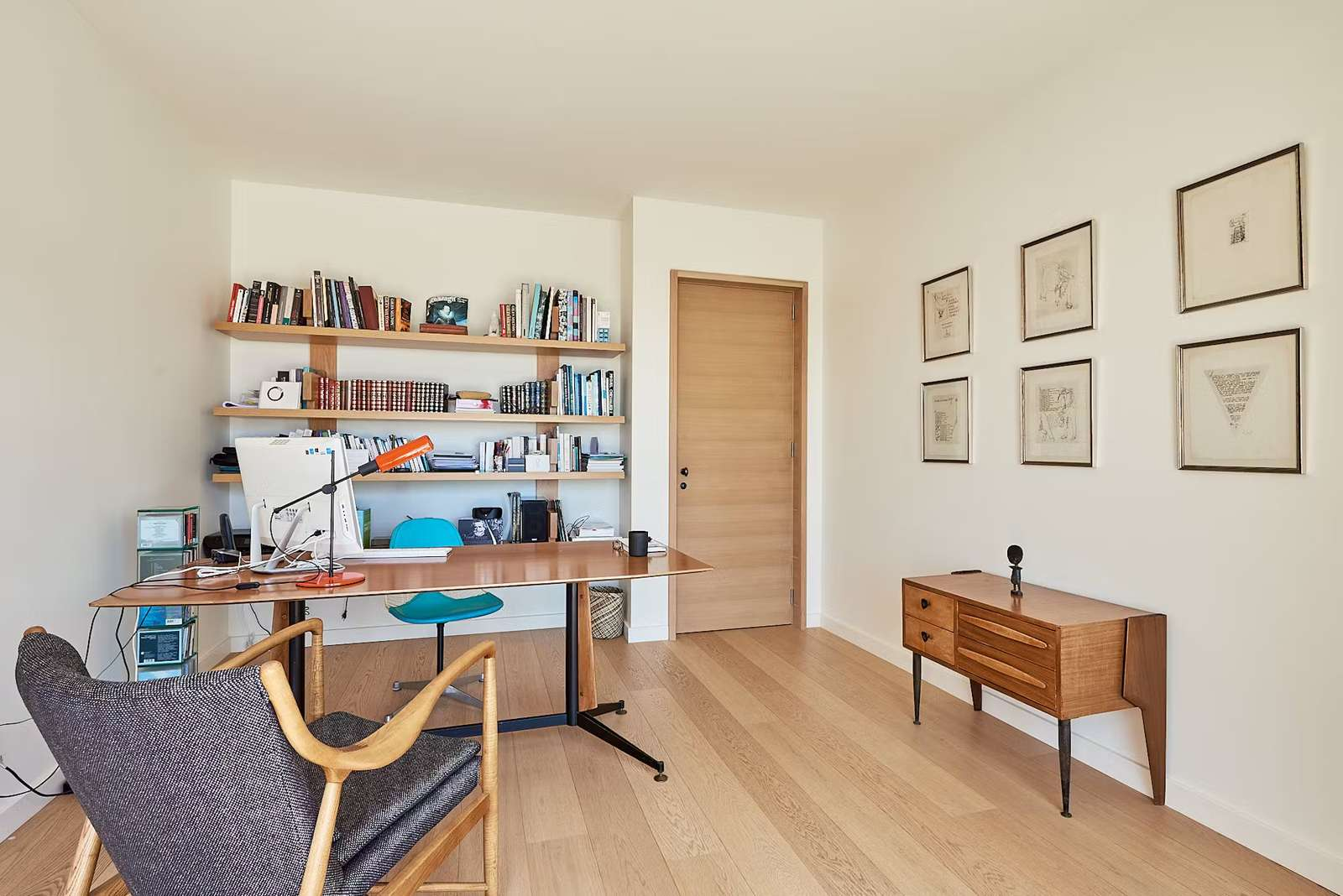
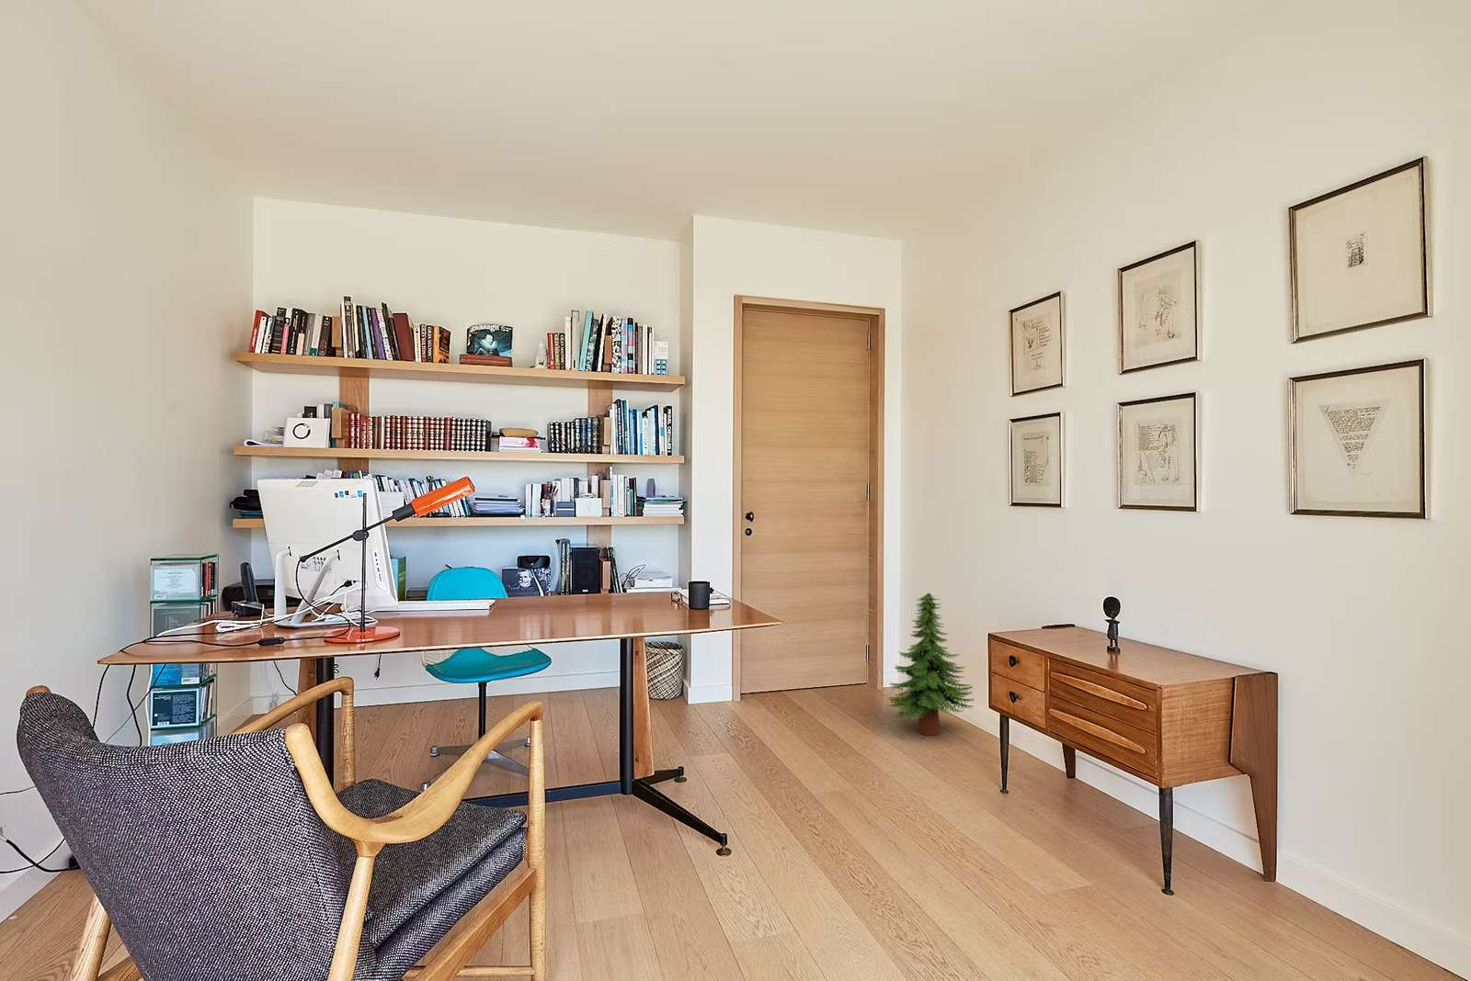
+ tree [886,592,975,737]
